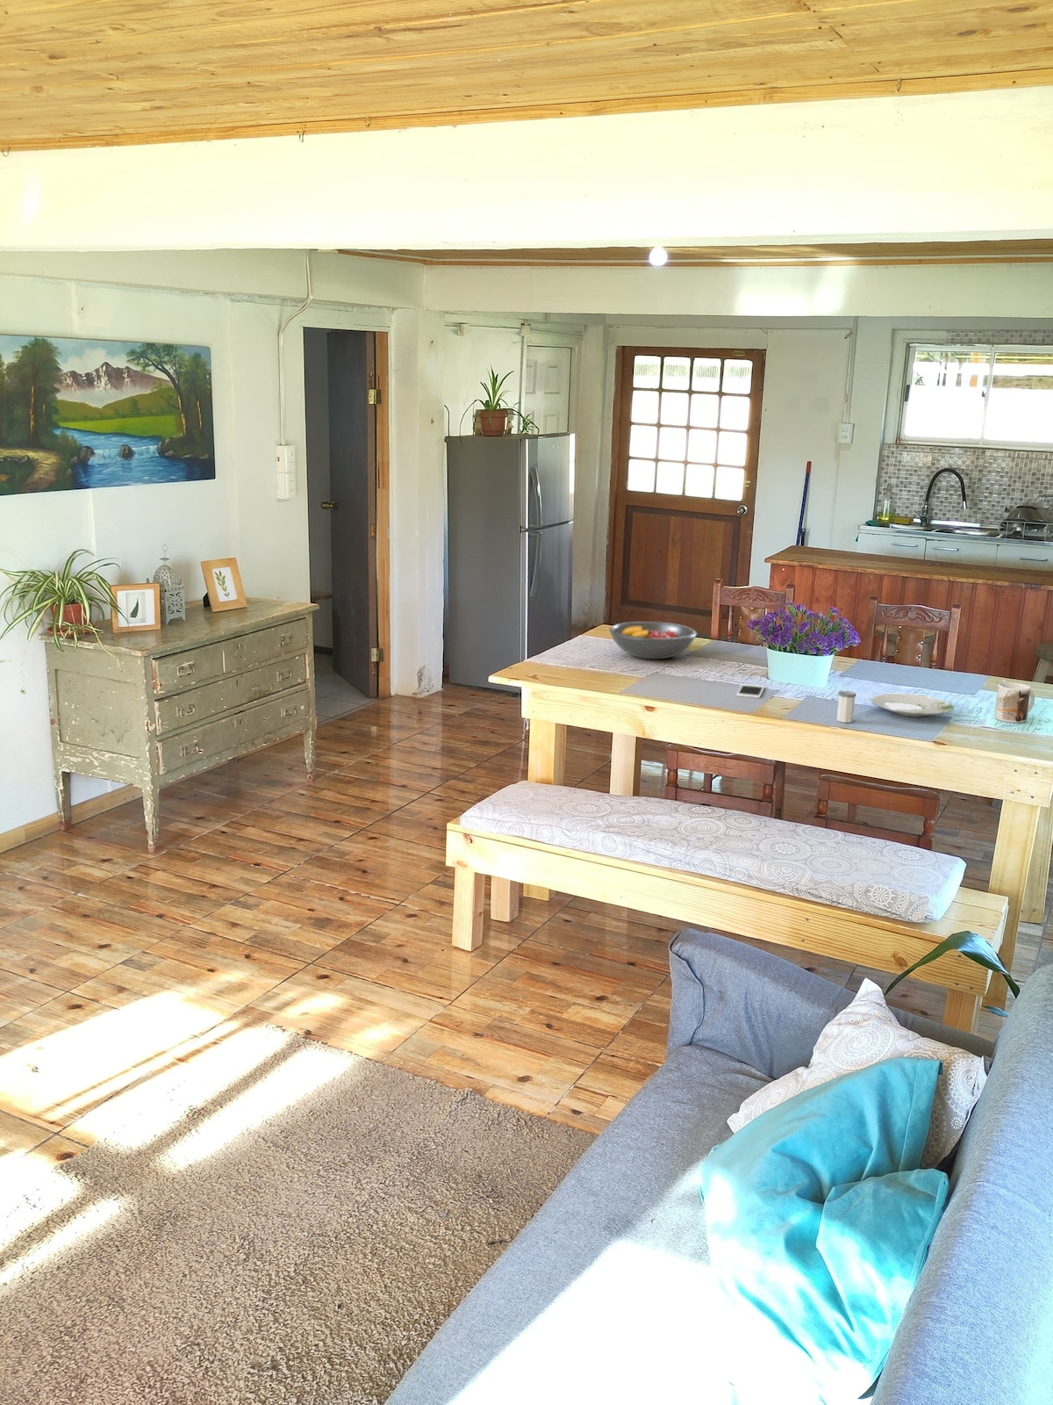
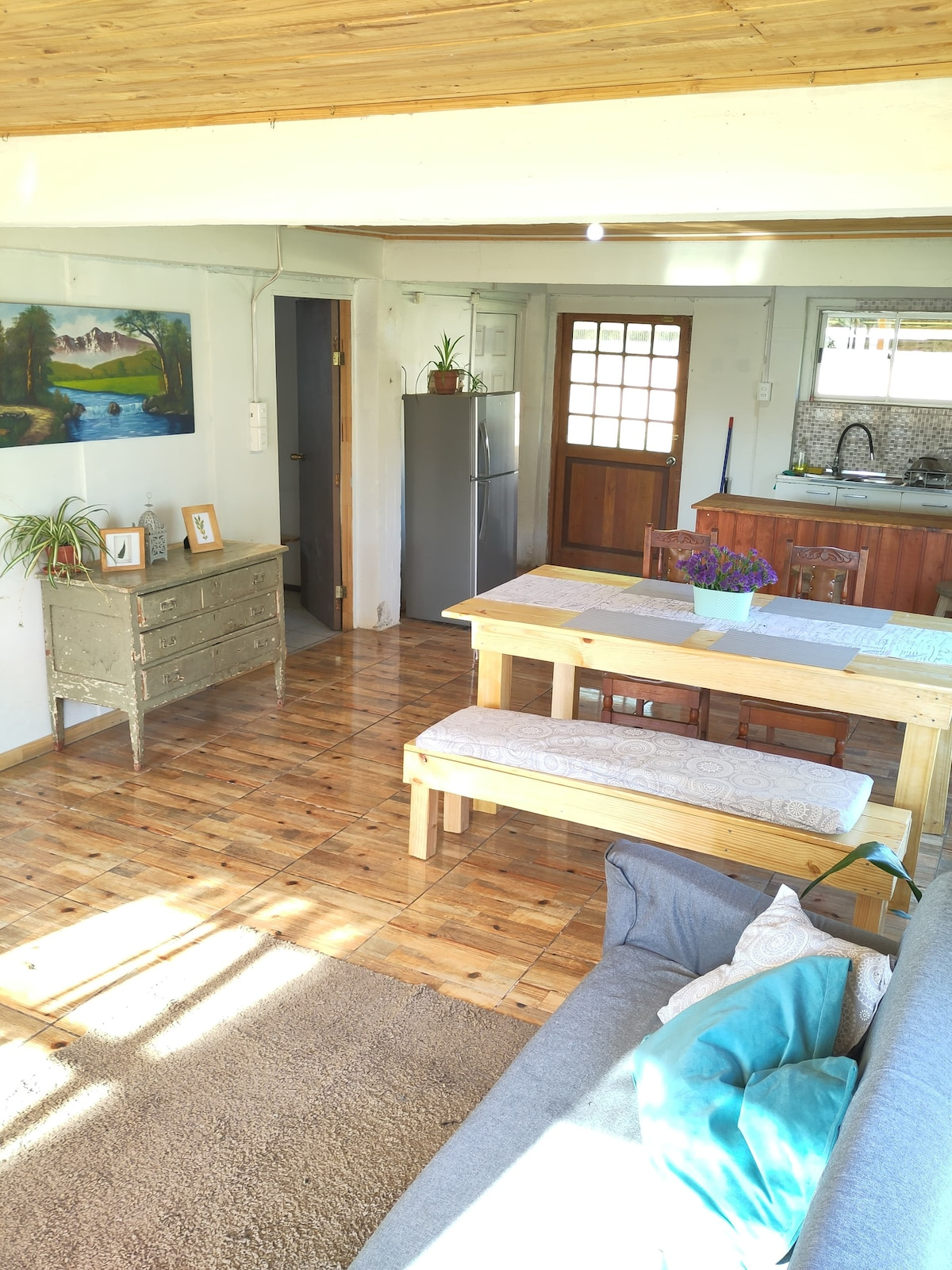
- plate [869,693,955,718]
- salt shaker [836,690,856,724]
- cell phone [737,684,765,699]
- fruit bowl [608,621,698,659]
- mug [993,681,1035,724]
